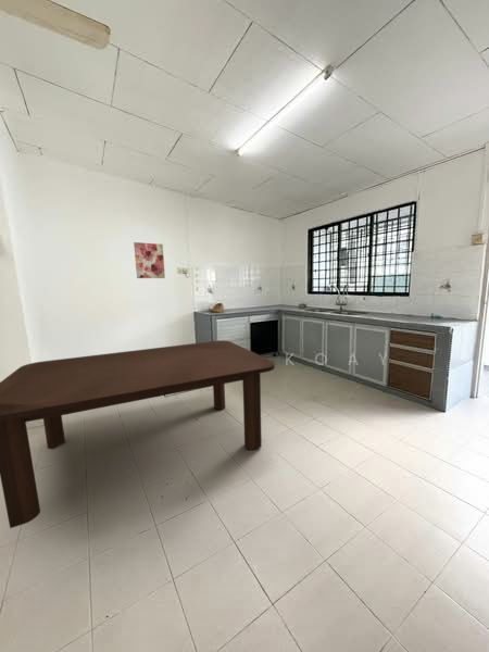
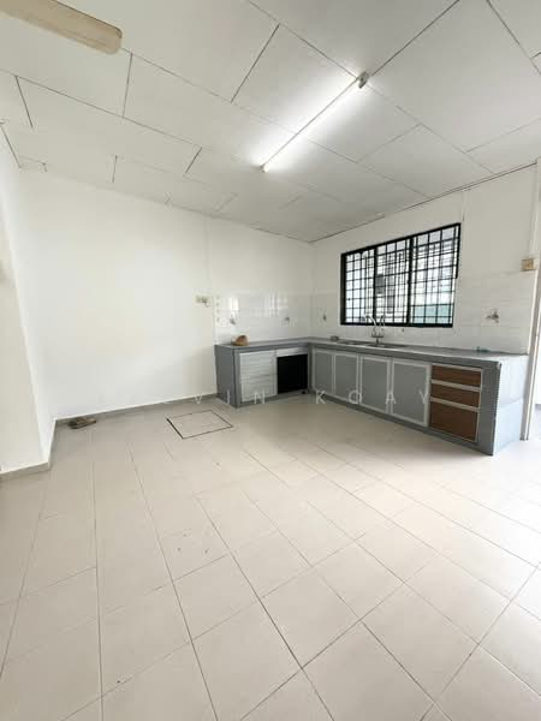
- dining table [0,339,276,529]
- wall art [133,241,166,279]
